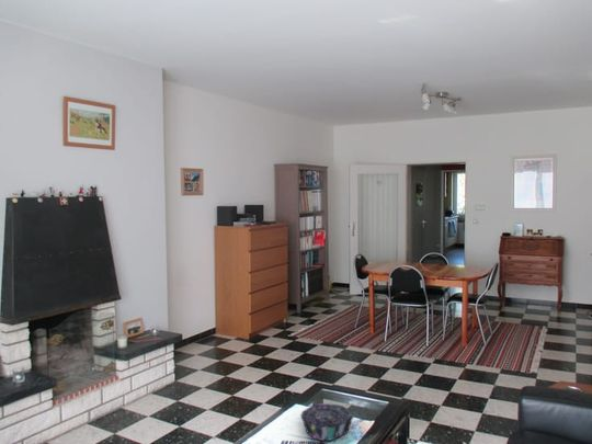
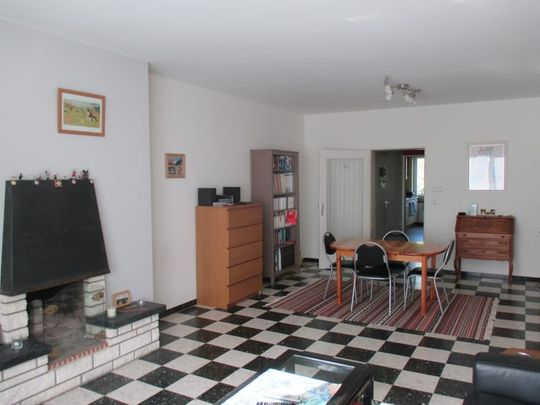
- decorative bowl [299,402,354,442]
